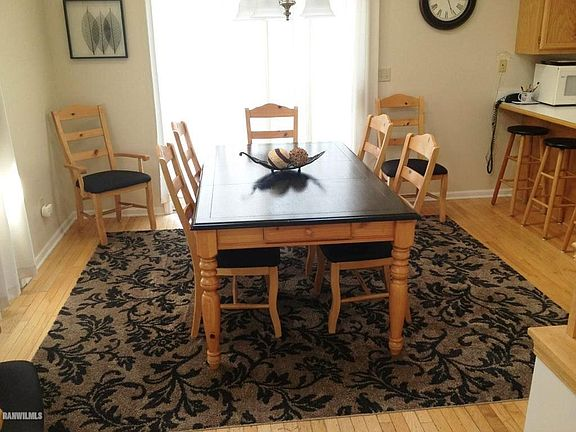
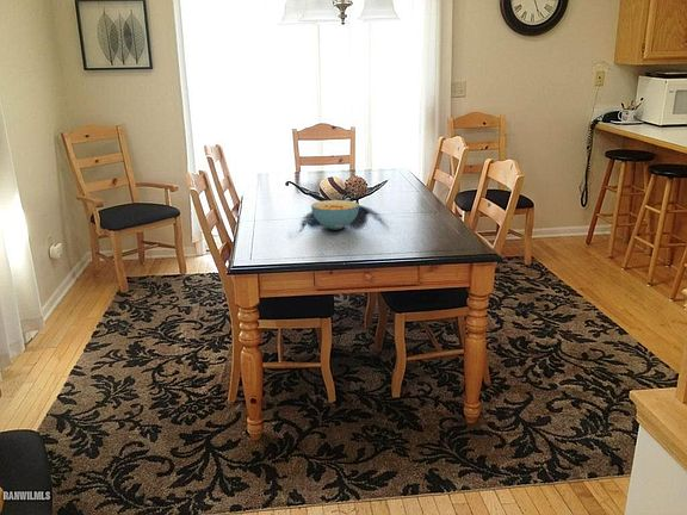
+ cereal bowl [310,199,360,230]
